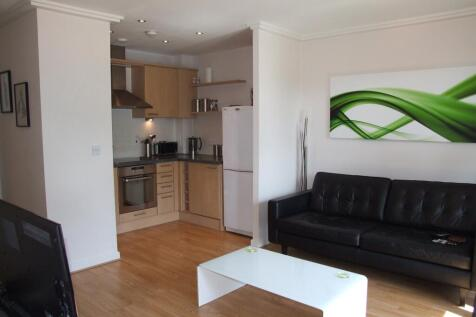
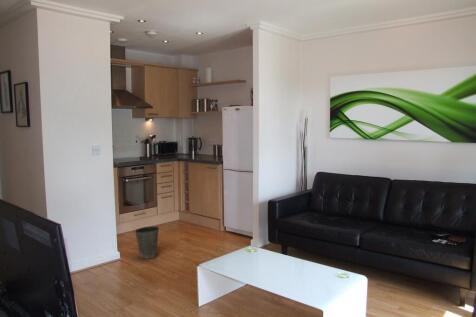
+ waste basket [134,225,160,260]
